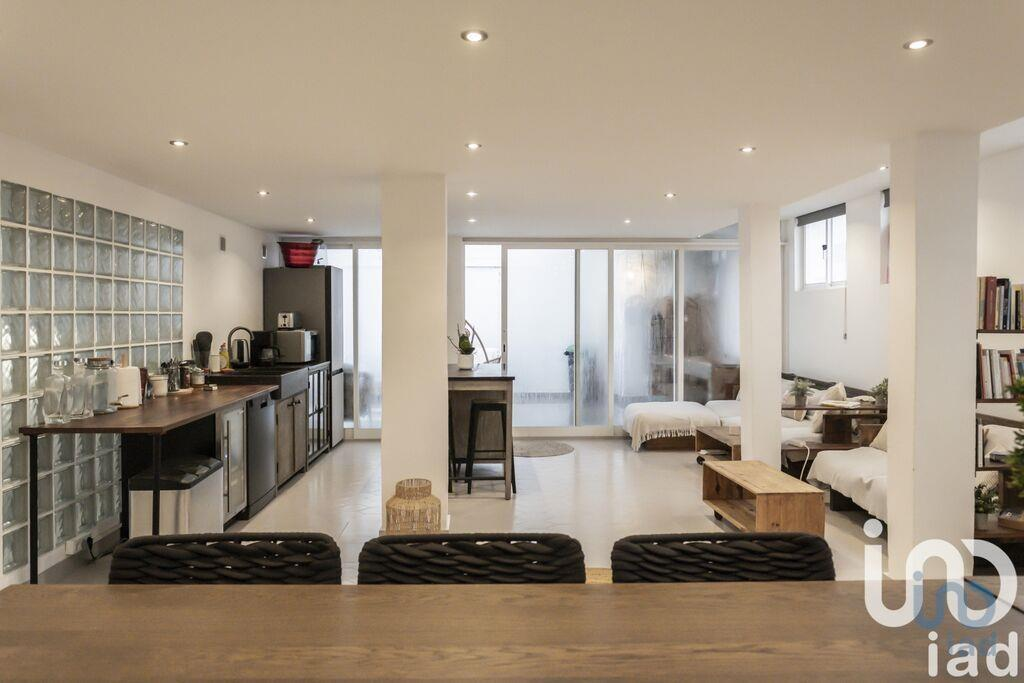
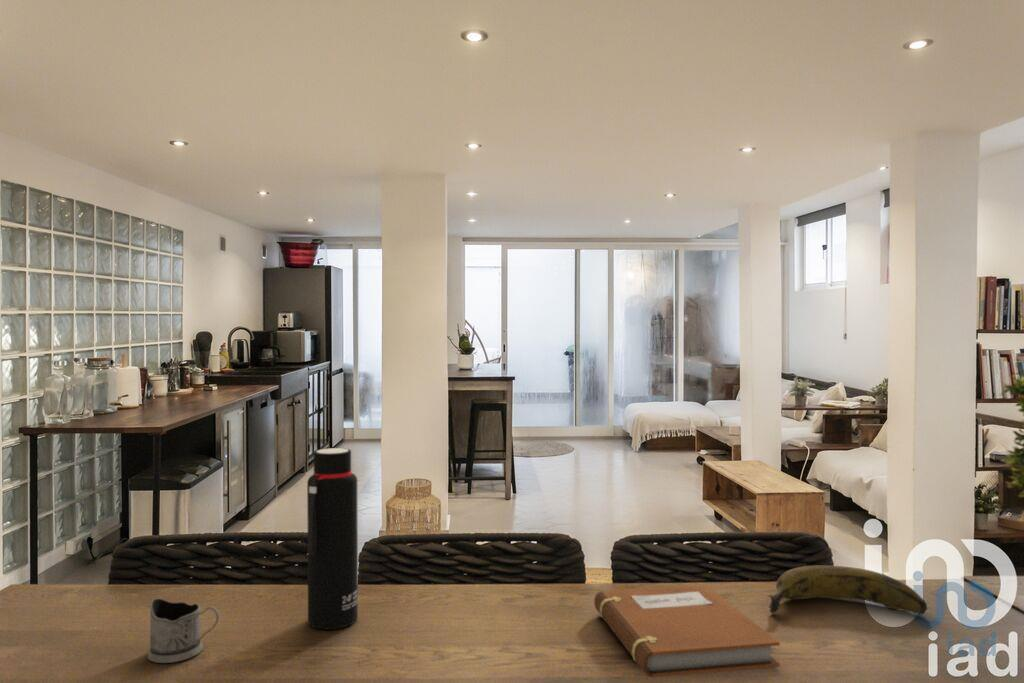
+ banana [768,564,928,615]
+ tea glass holder [146,598,220,664]
+ notebook [593,583,781,678]
+ water bottle [306,447,359,630]
